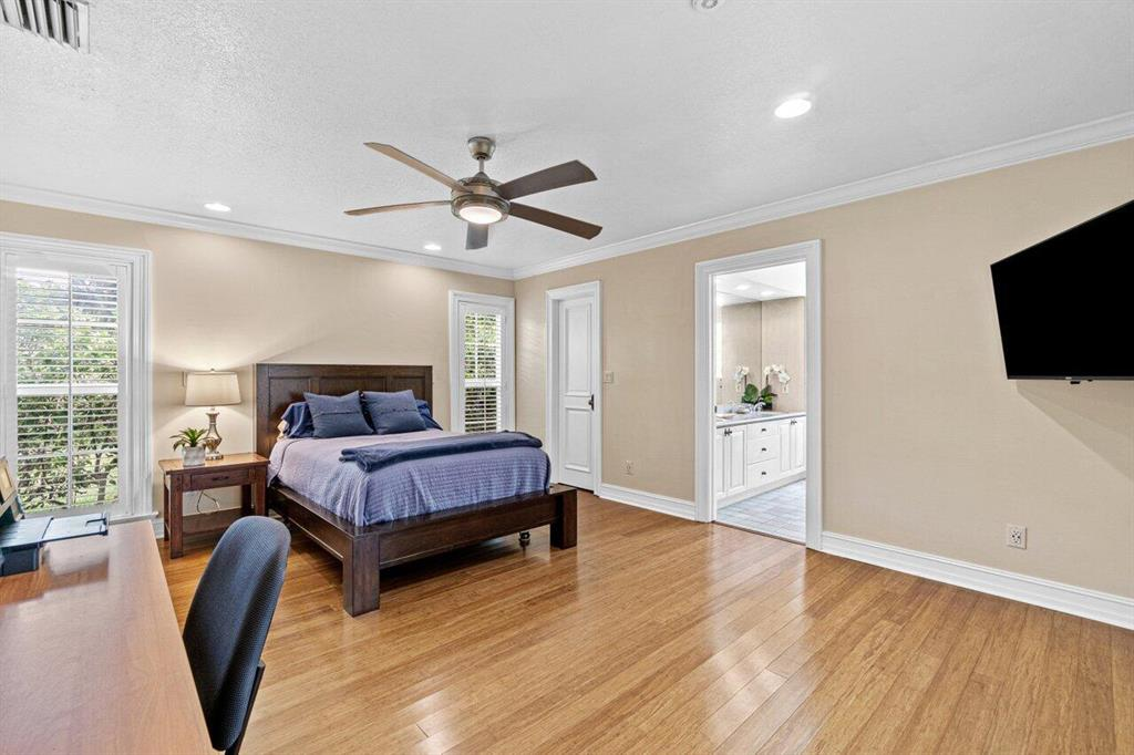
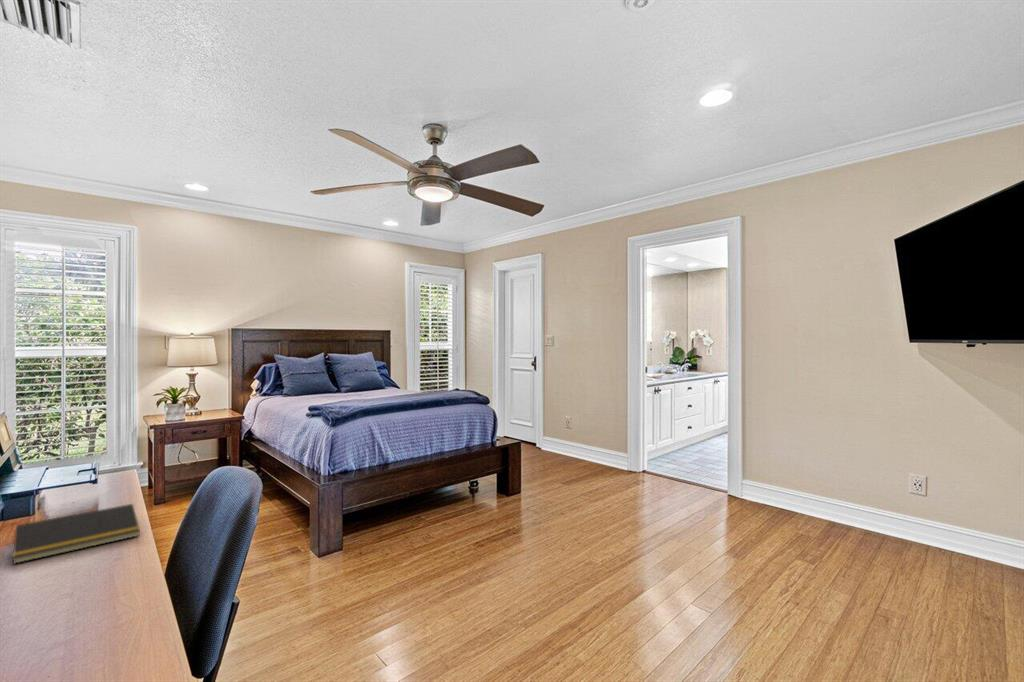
+ notepad [12,503,141,565]
